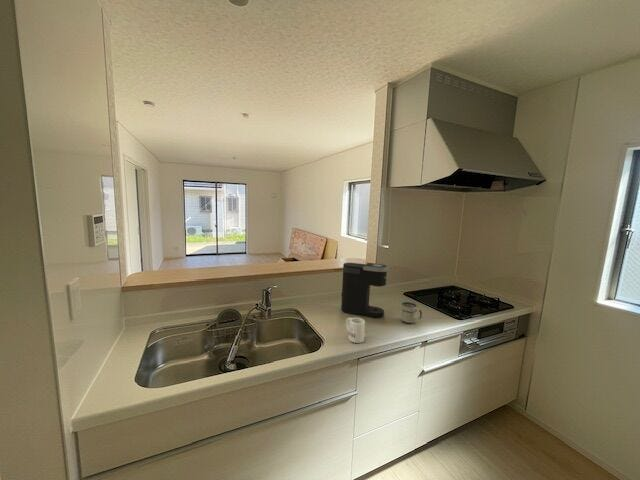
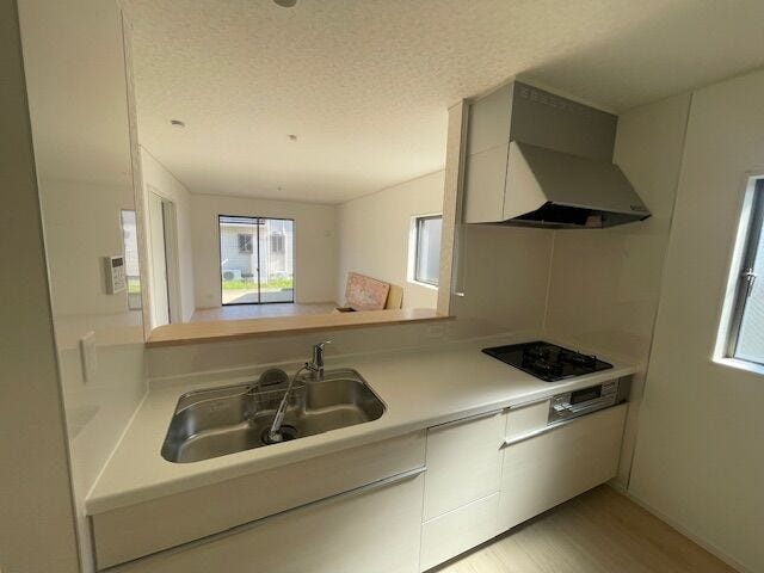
- mug [345,316,366,344]
- mug [400,301,423,325]
- coffee maker [340,262,390,319]
